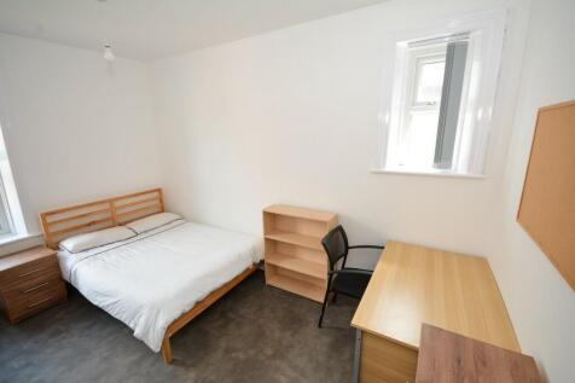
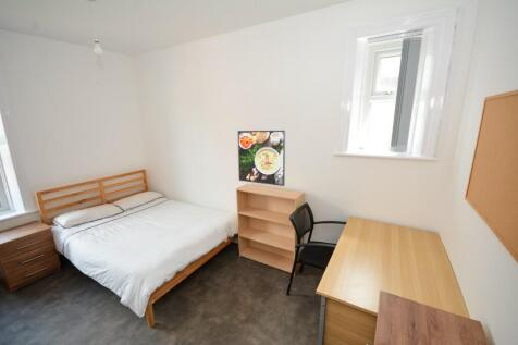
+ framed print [237,130,286,187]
